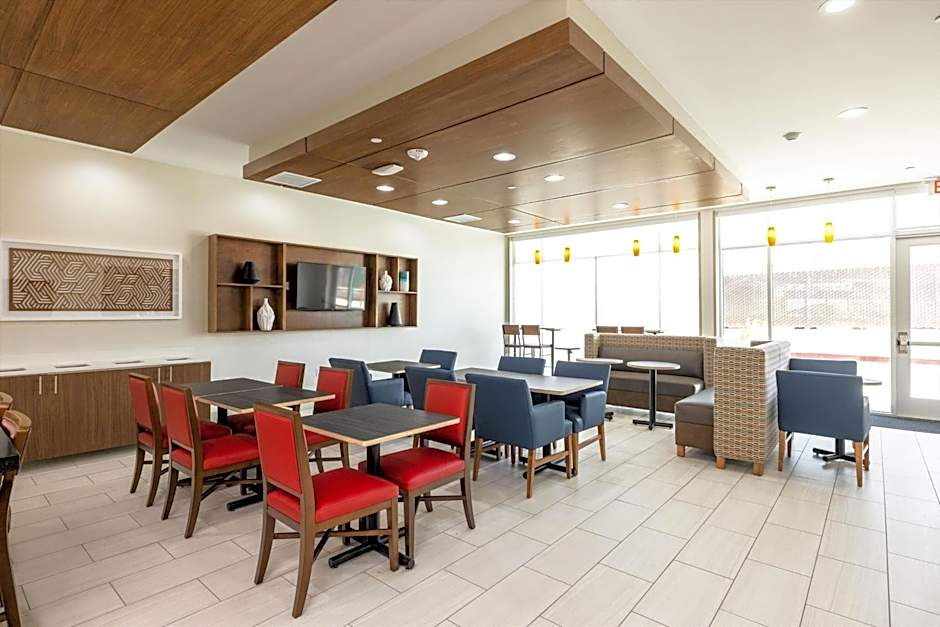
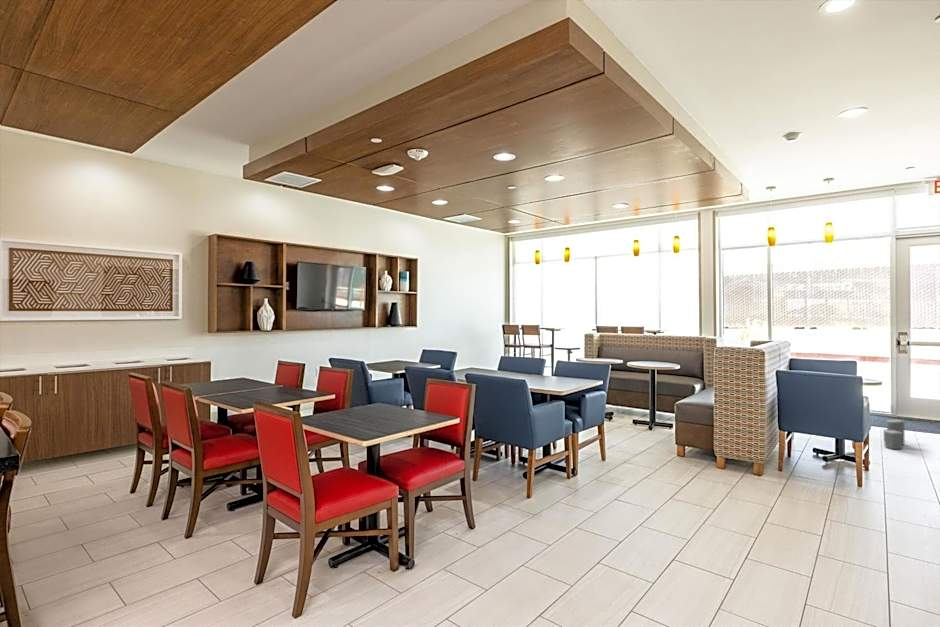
+ laundry hamper [883,419,906,450]
